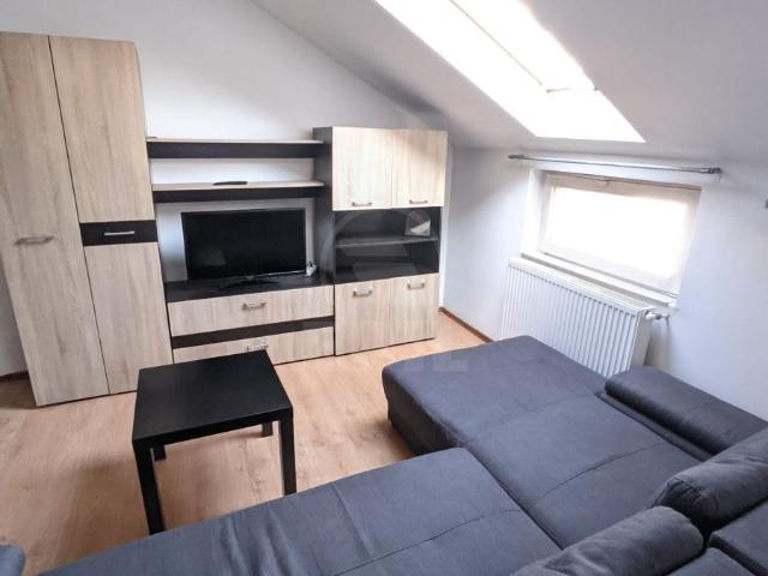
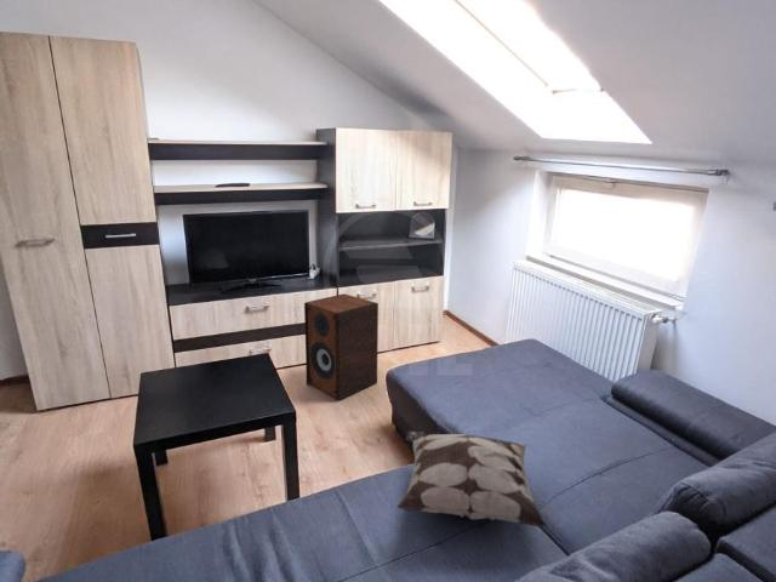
+ speaker [303,292,380,400]
+ decorative pillow [396,429,548,529]
